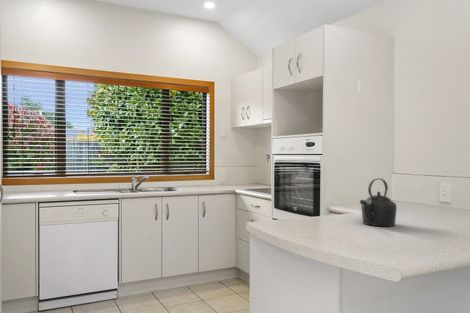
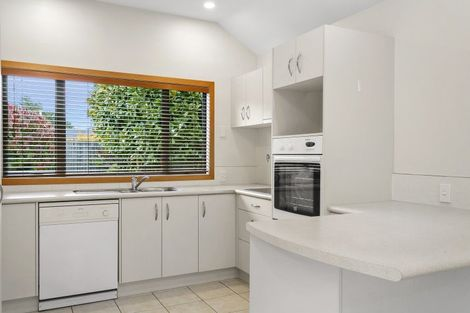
- kettle [359,177,398,227]
